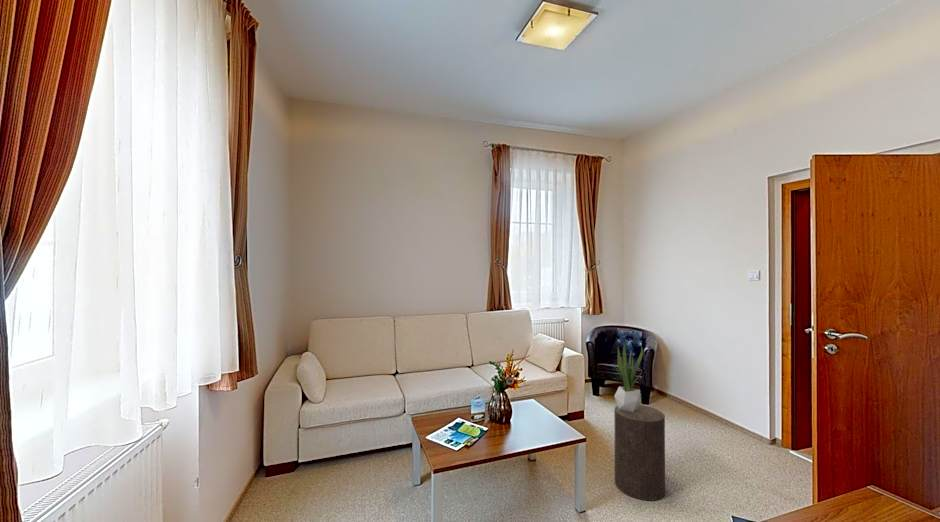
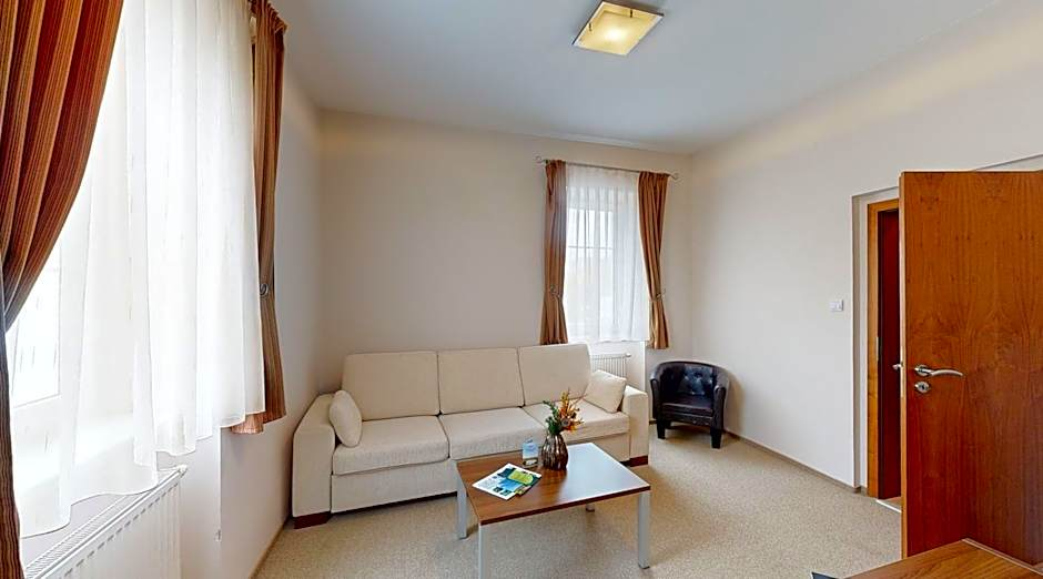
- potted plant [613,342,644,412]
- stool [613,404,666,501]
